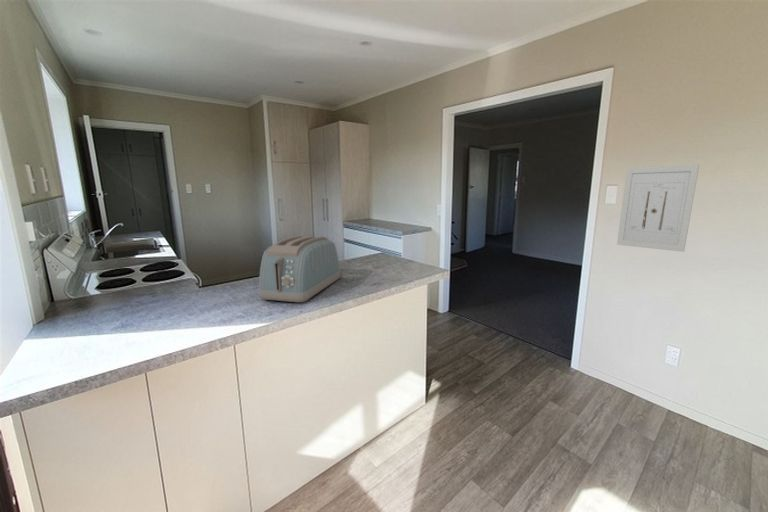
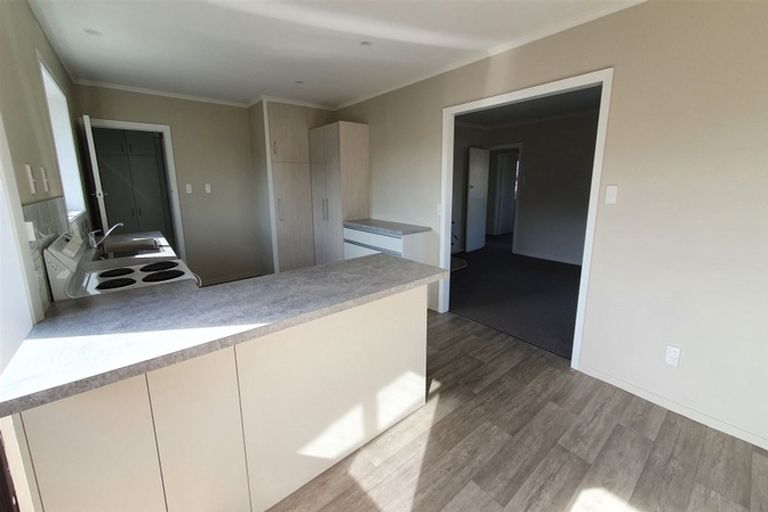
- toaster [258,235,341,303]
- wall art [616,164,700,253]
